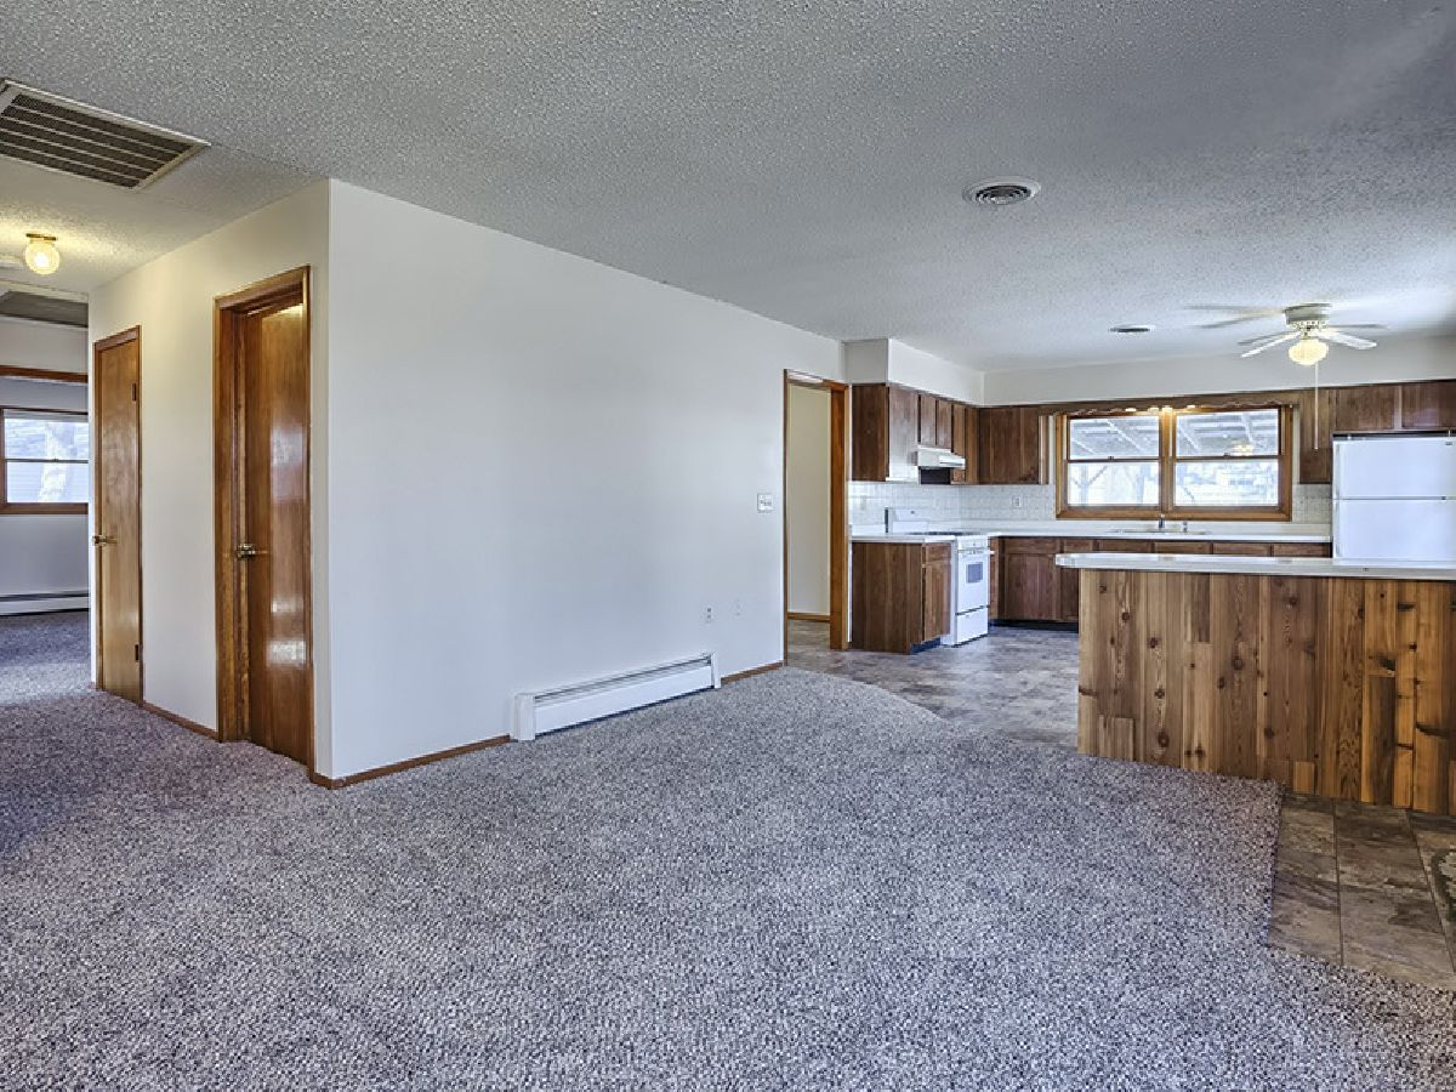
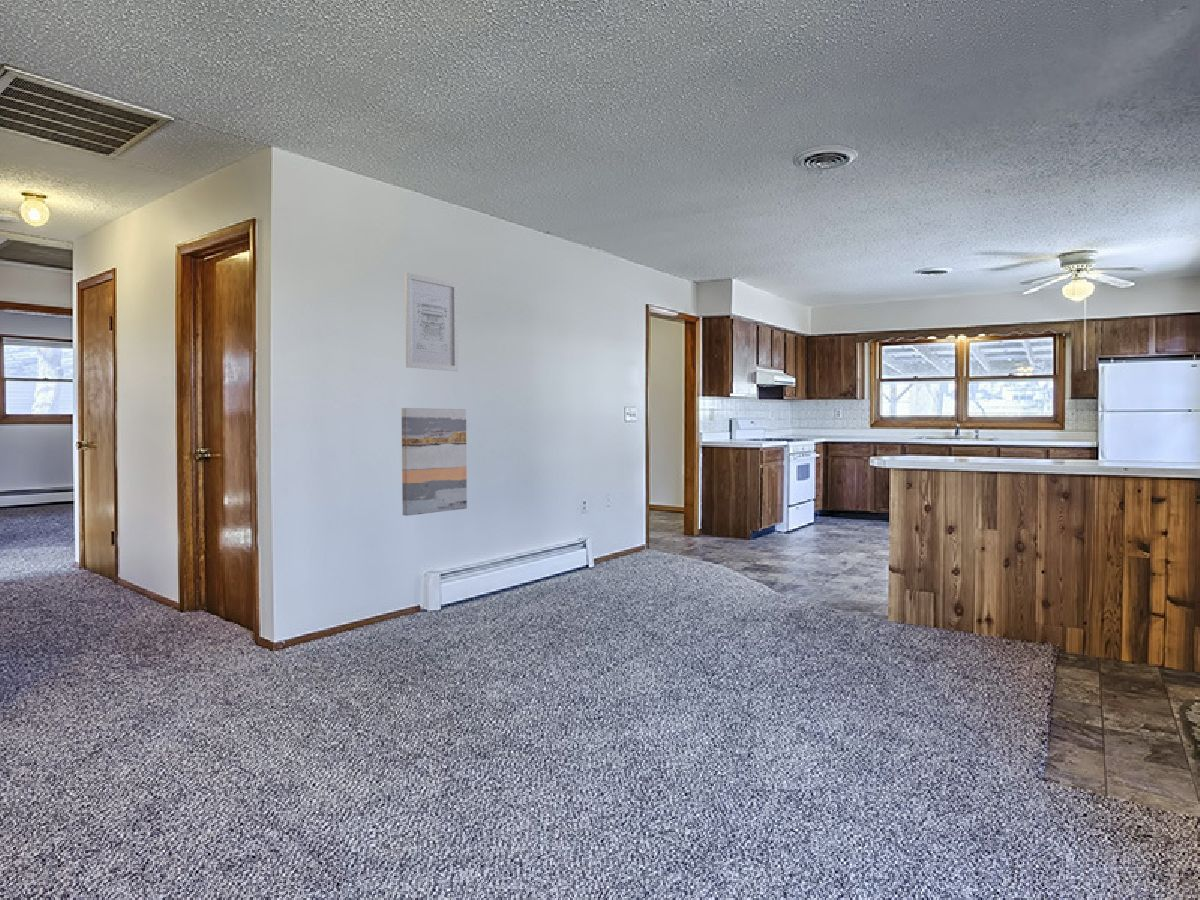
+ wall art [404,272,459,372]
+ wall art [401,407,468,517]
